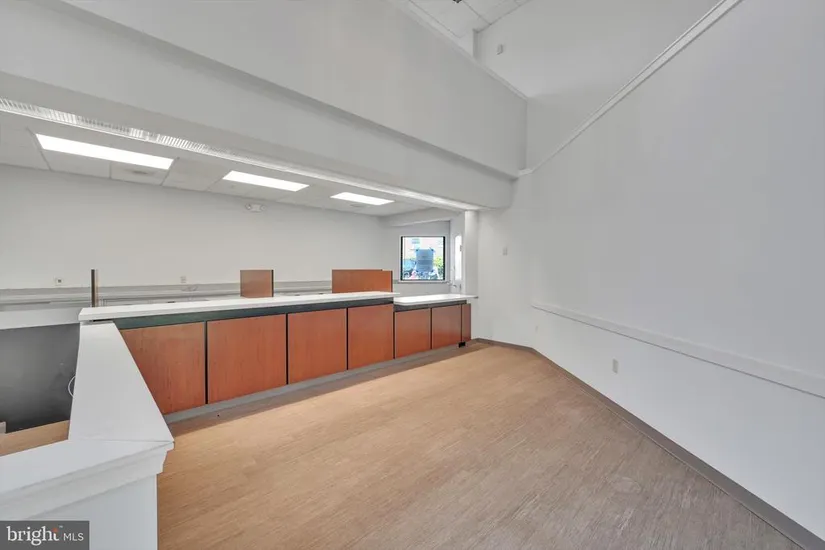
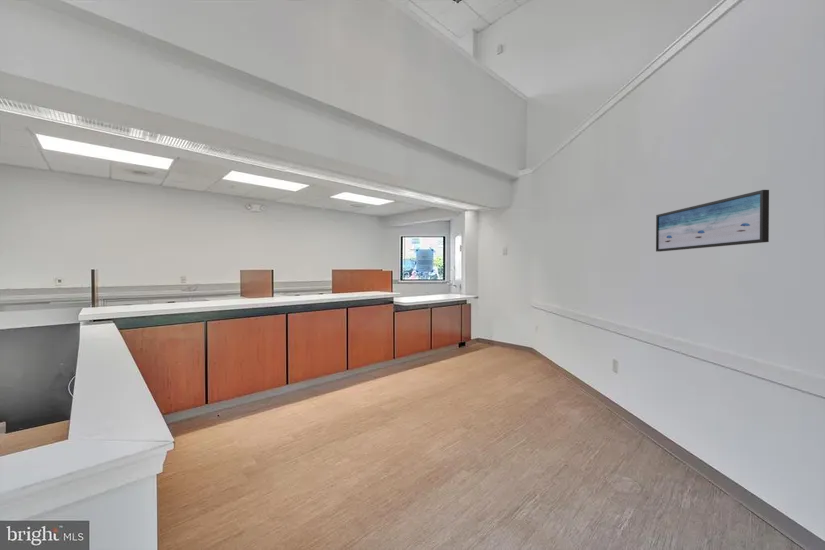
+ wall art [655,189,770,253]
